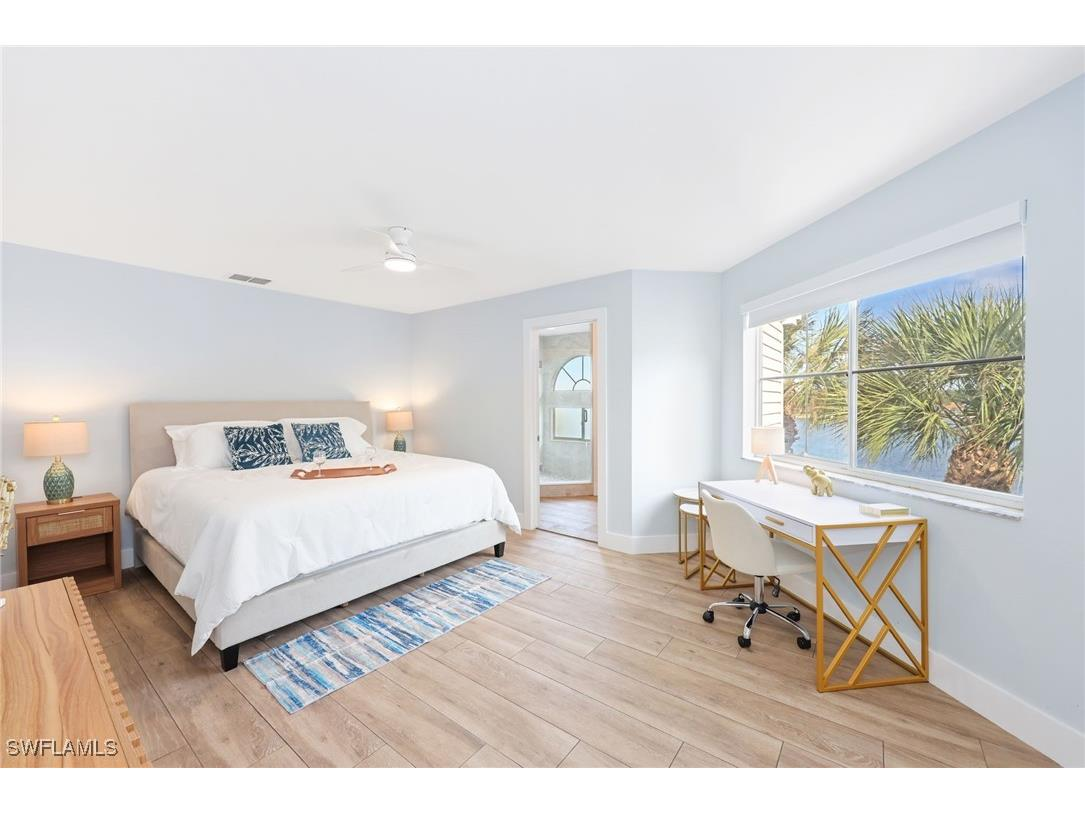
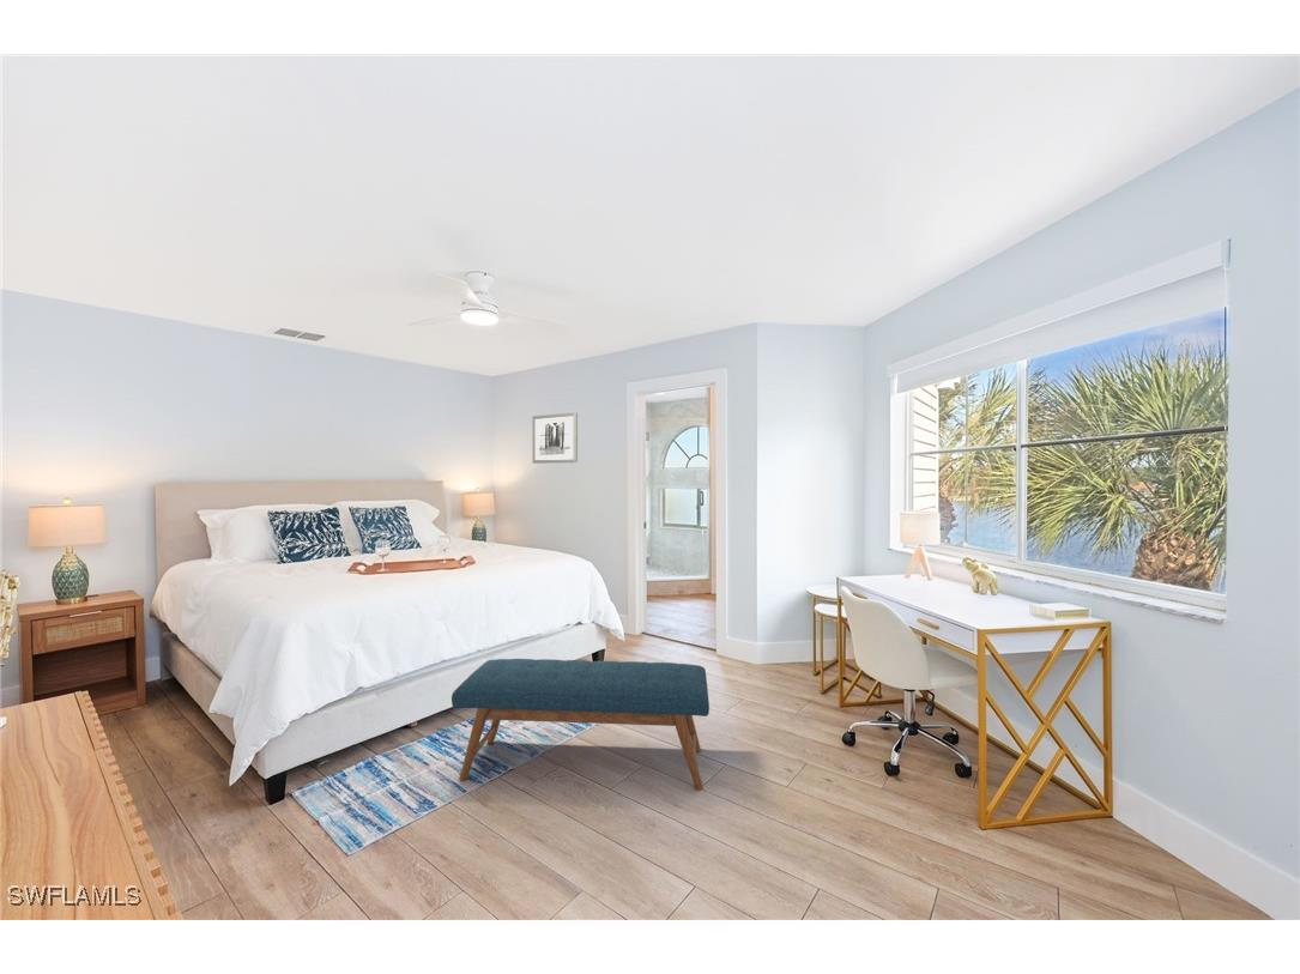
+ bench [451,658,711,792]
+ wall art [532,411,579,465]
